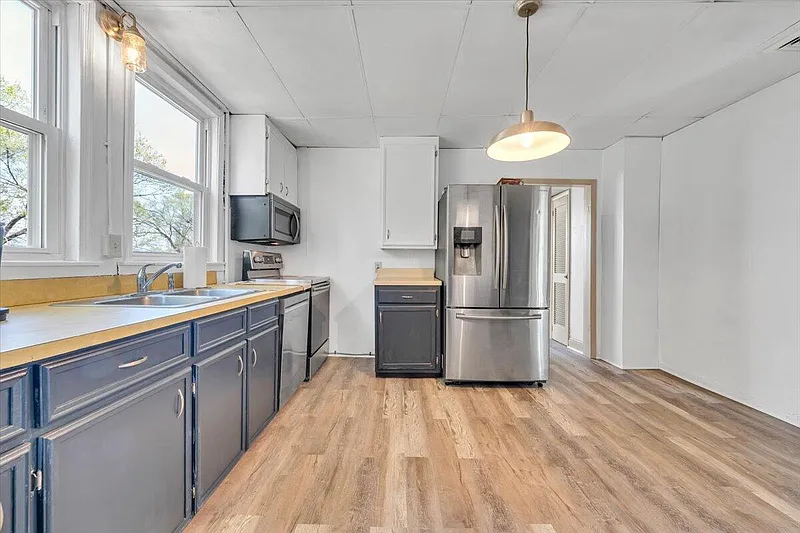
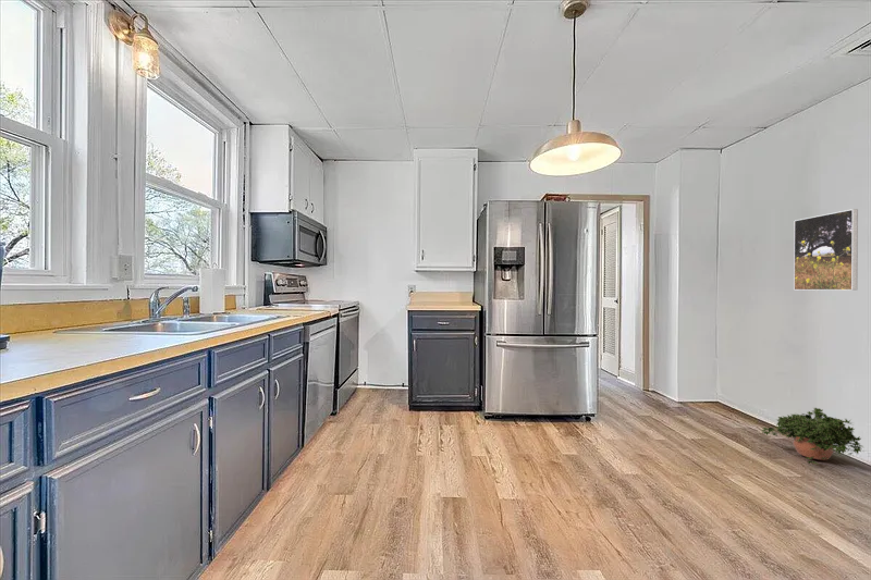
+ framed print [793,208,859,292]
+ potted plant [761,407,864,466]
